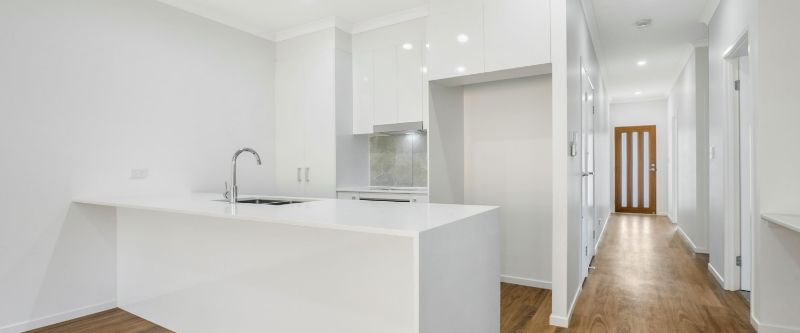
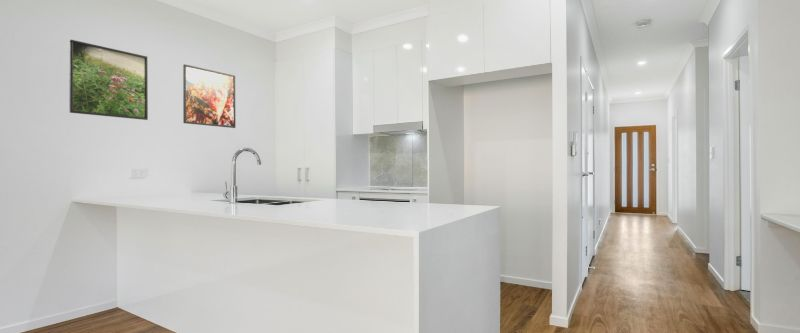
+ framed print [182,64,236,129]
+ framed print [68,39,149,121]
